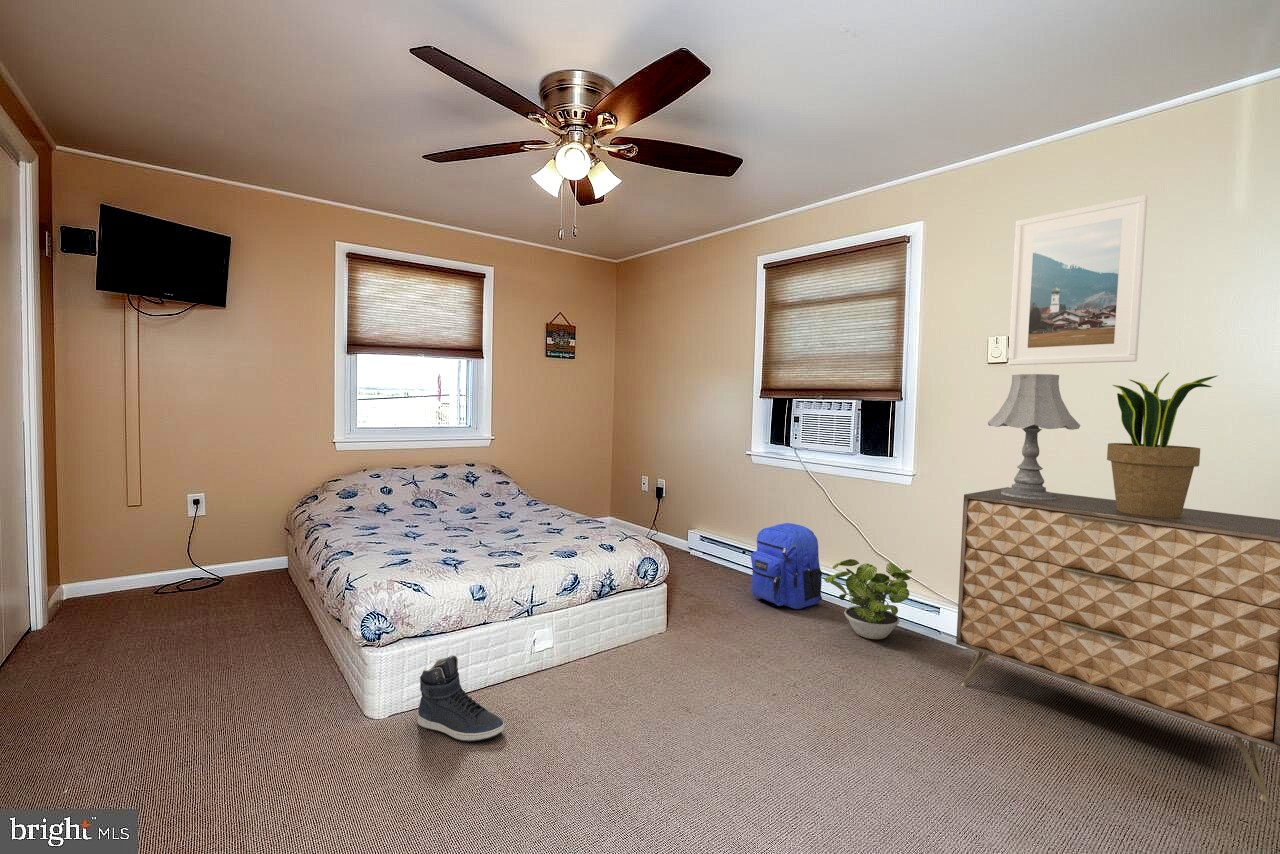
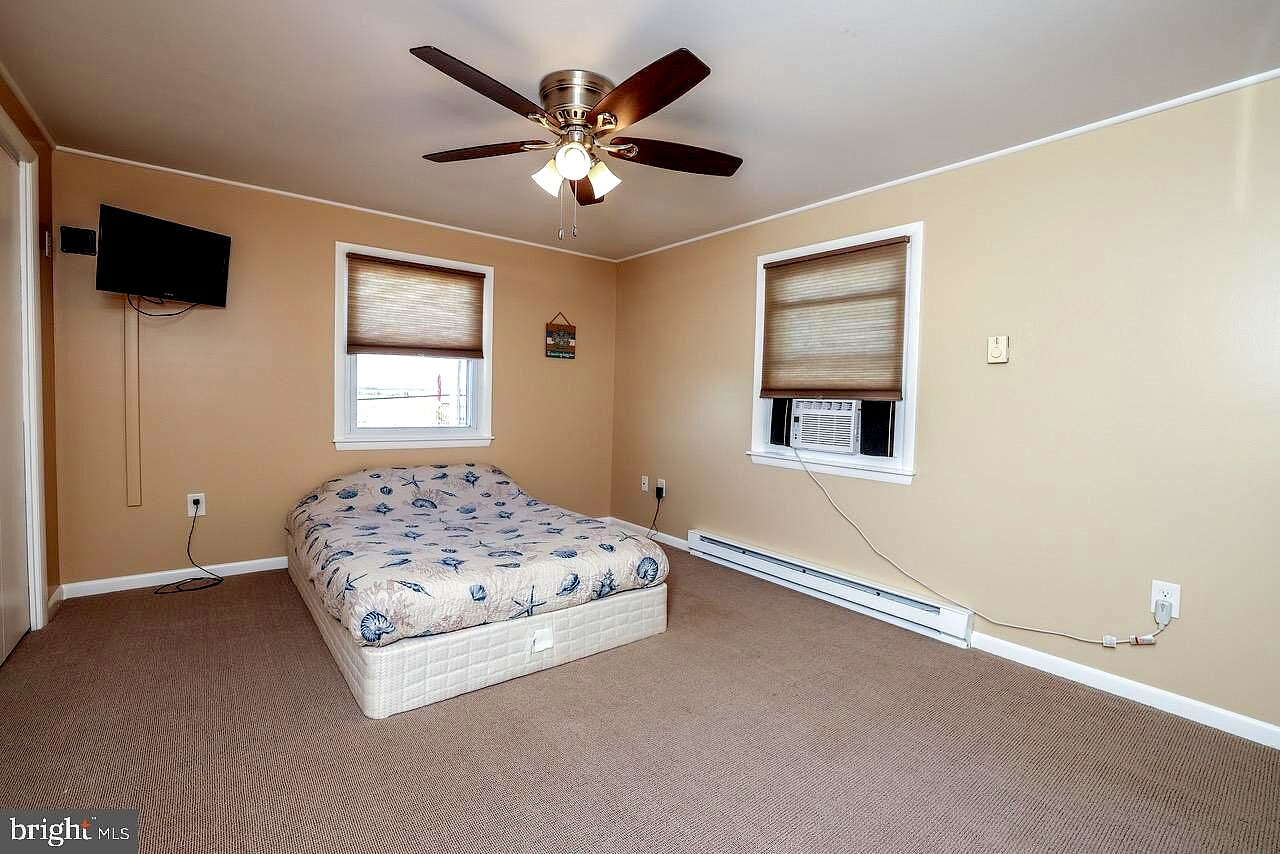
- dresser [955,486,1280,804]
- potted plant [823,558,913,640]
- sneaker [416,654,505,742]
- potted plant [1106,372,1219,518]
- backpack [750,522,823,610]
- table lamp [987,373,1081,500]
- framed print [1007,194,1149,366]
